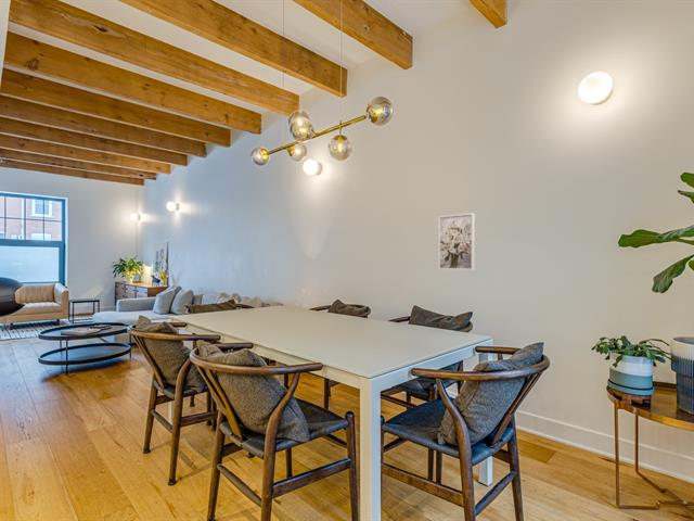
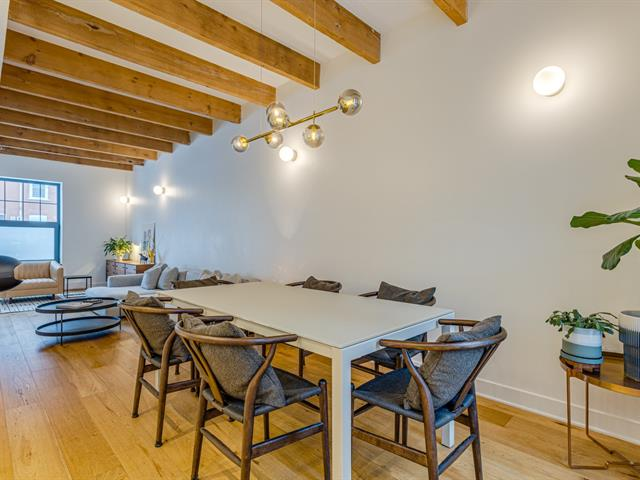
- wall art [437,212,476,271]
